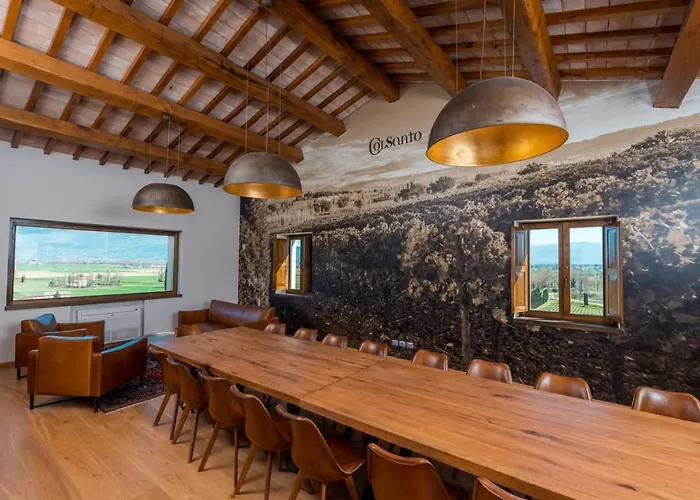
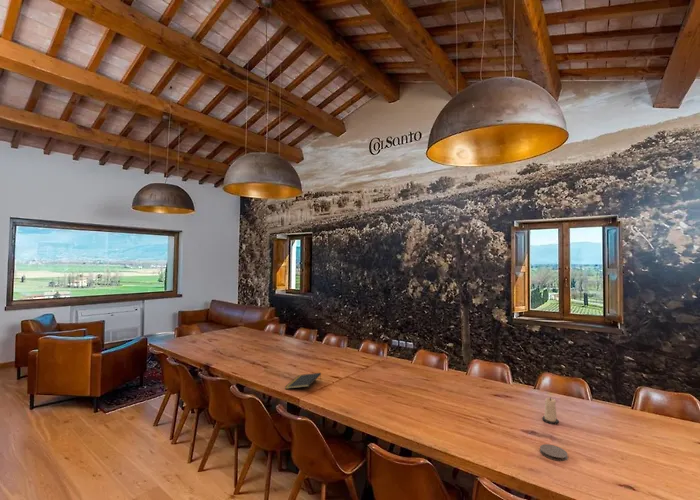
+ candle [541,396,560,425]
+ notepad [284,372,322,390]
+ coaster [539,443,569,462]
